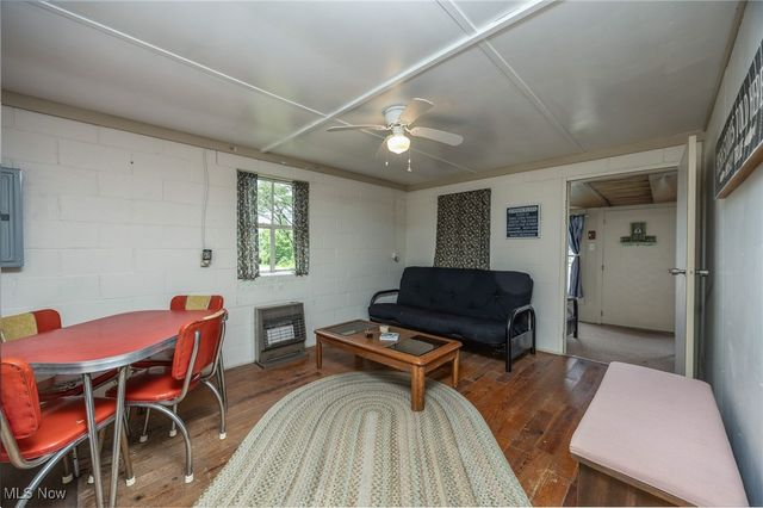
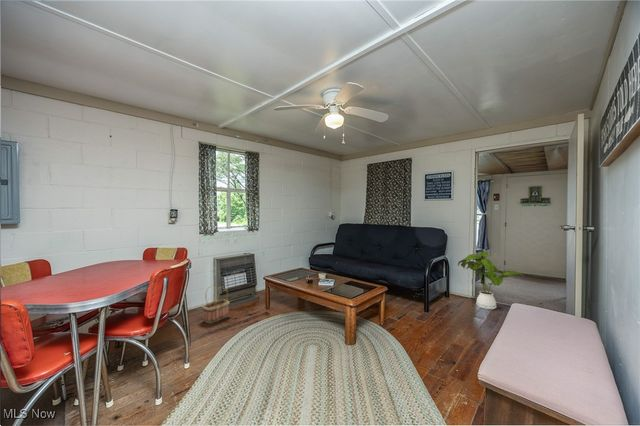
+ house plant [457,251,525,310]
+ basket [201,284,231,324]
